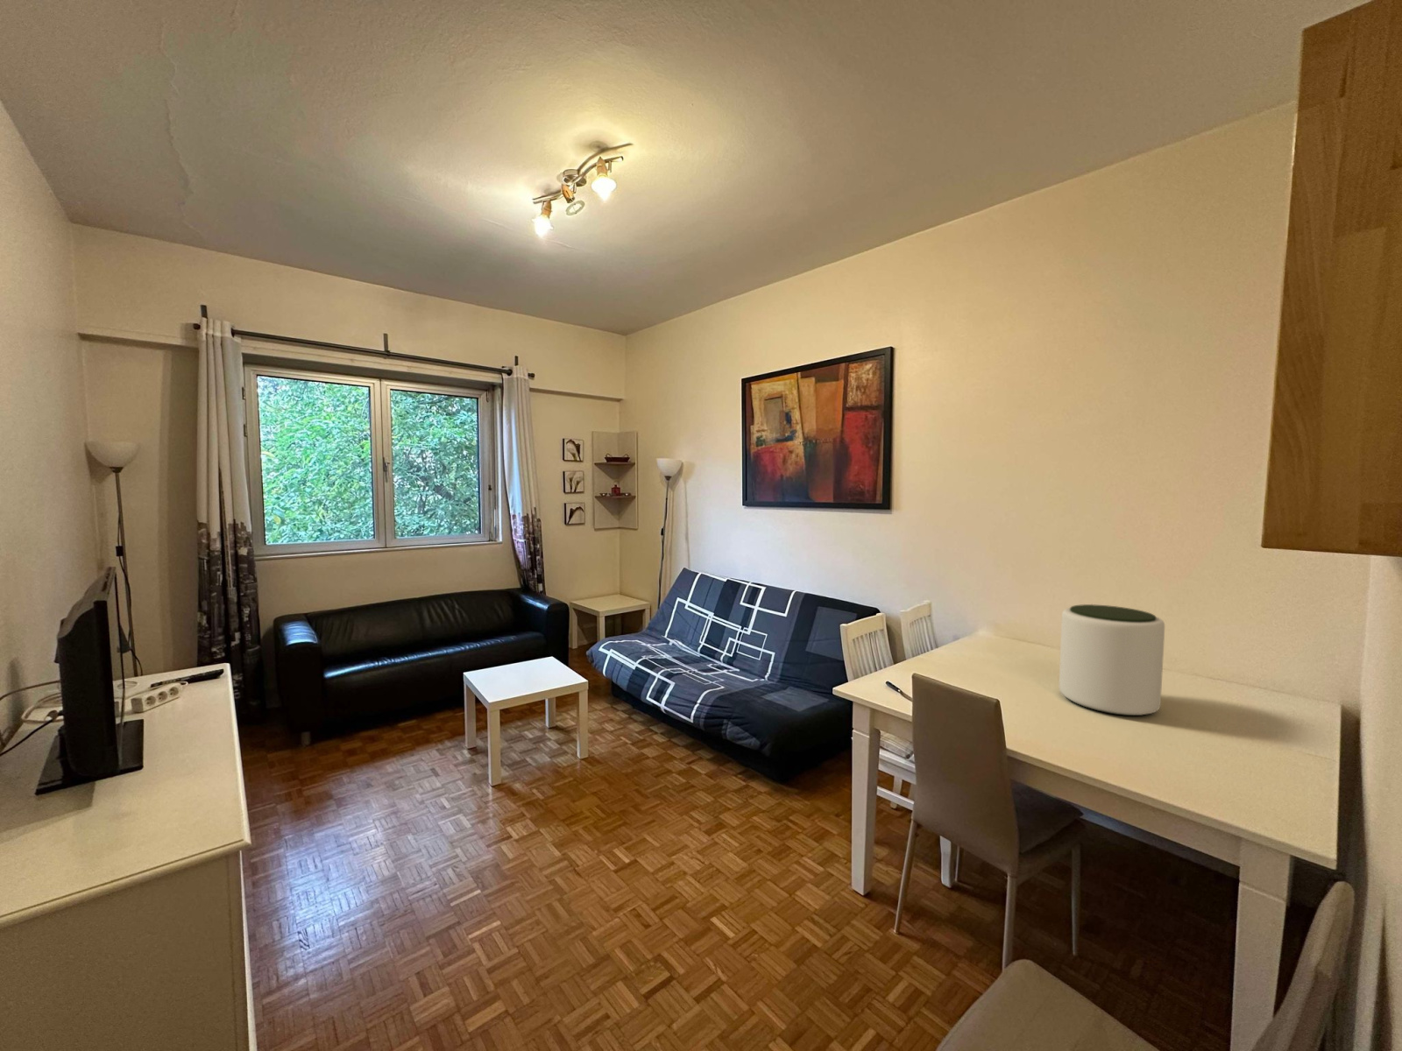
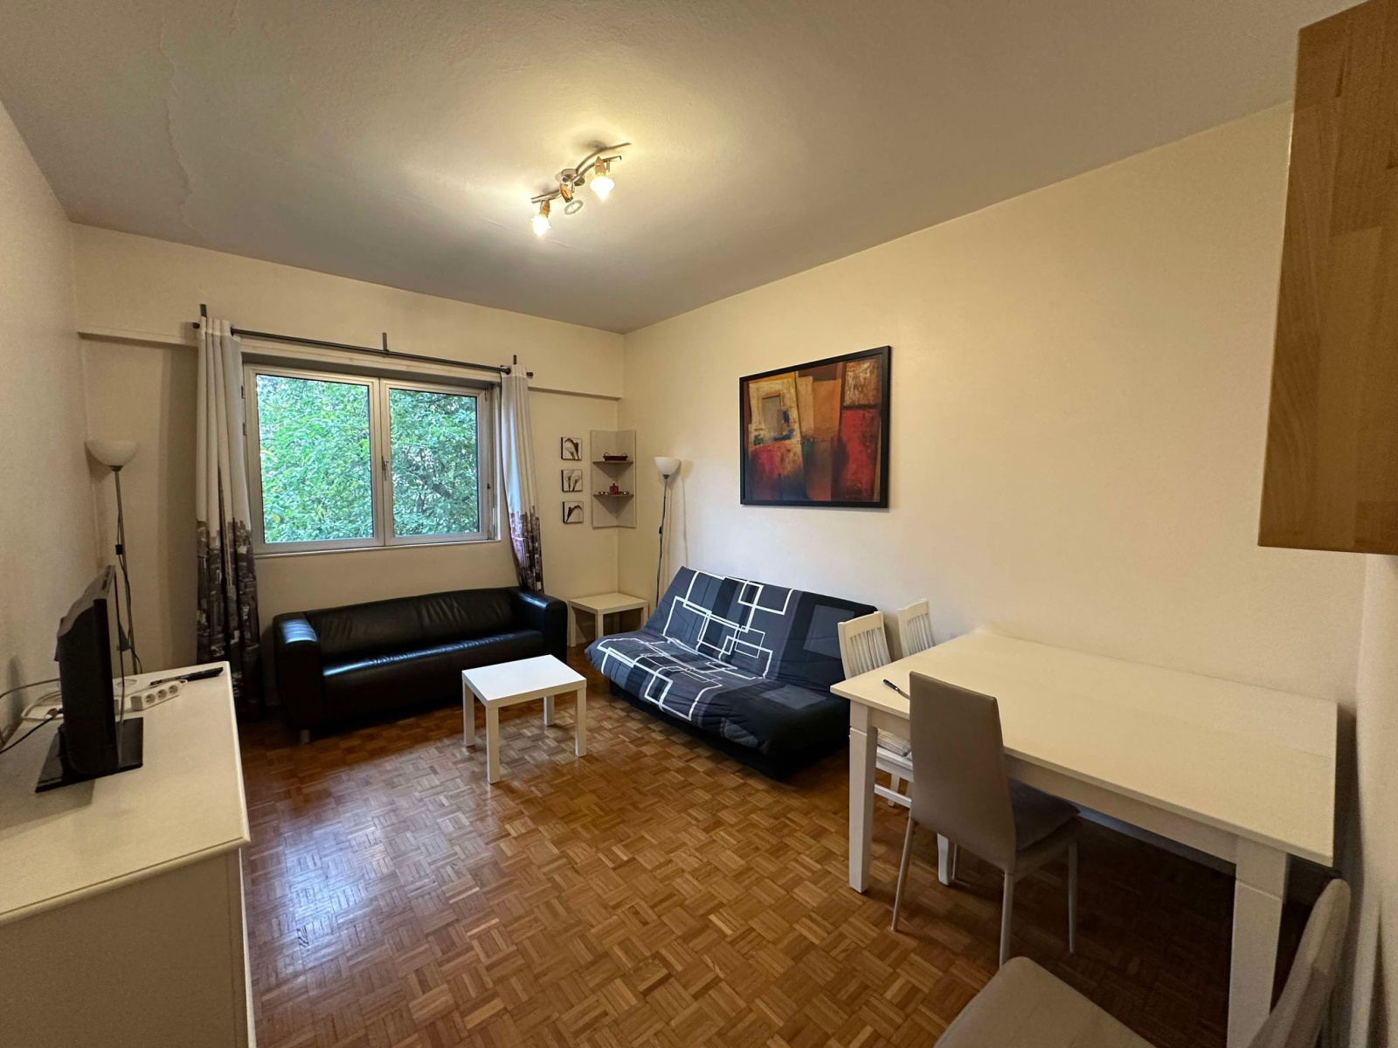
- plant pot [1059,604,1166,716]
